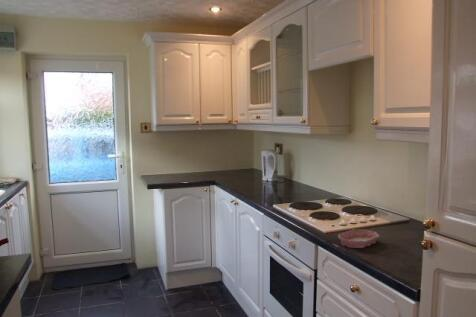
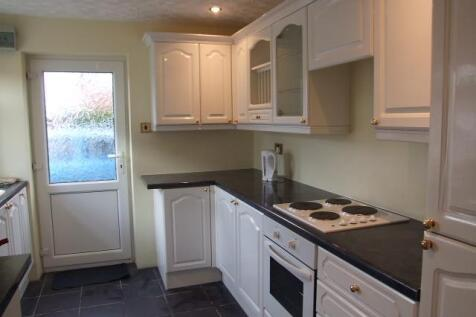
- bowl [337,229,381,249]
